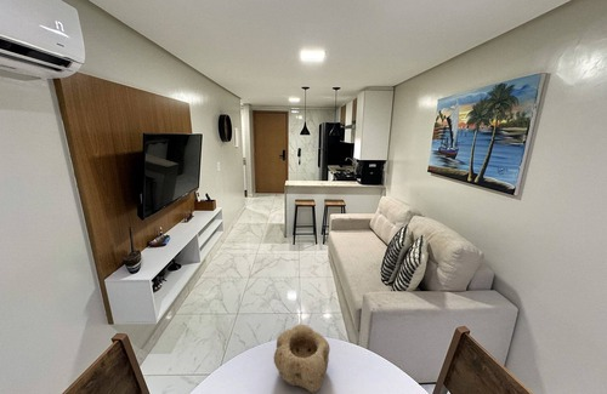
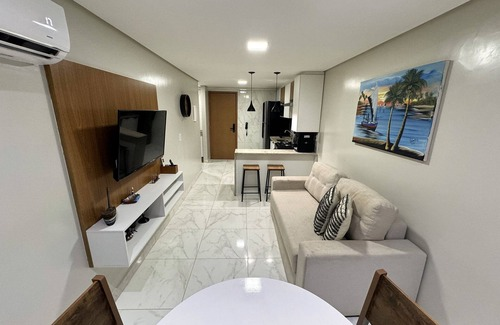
- bowl [272,324,331,393]
